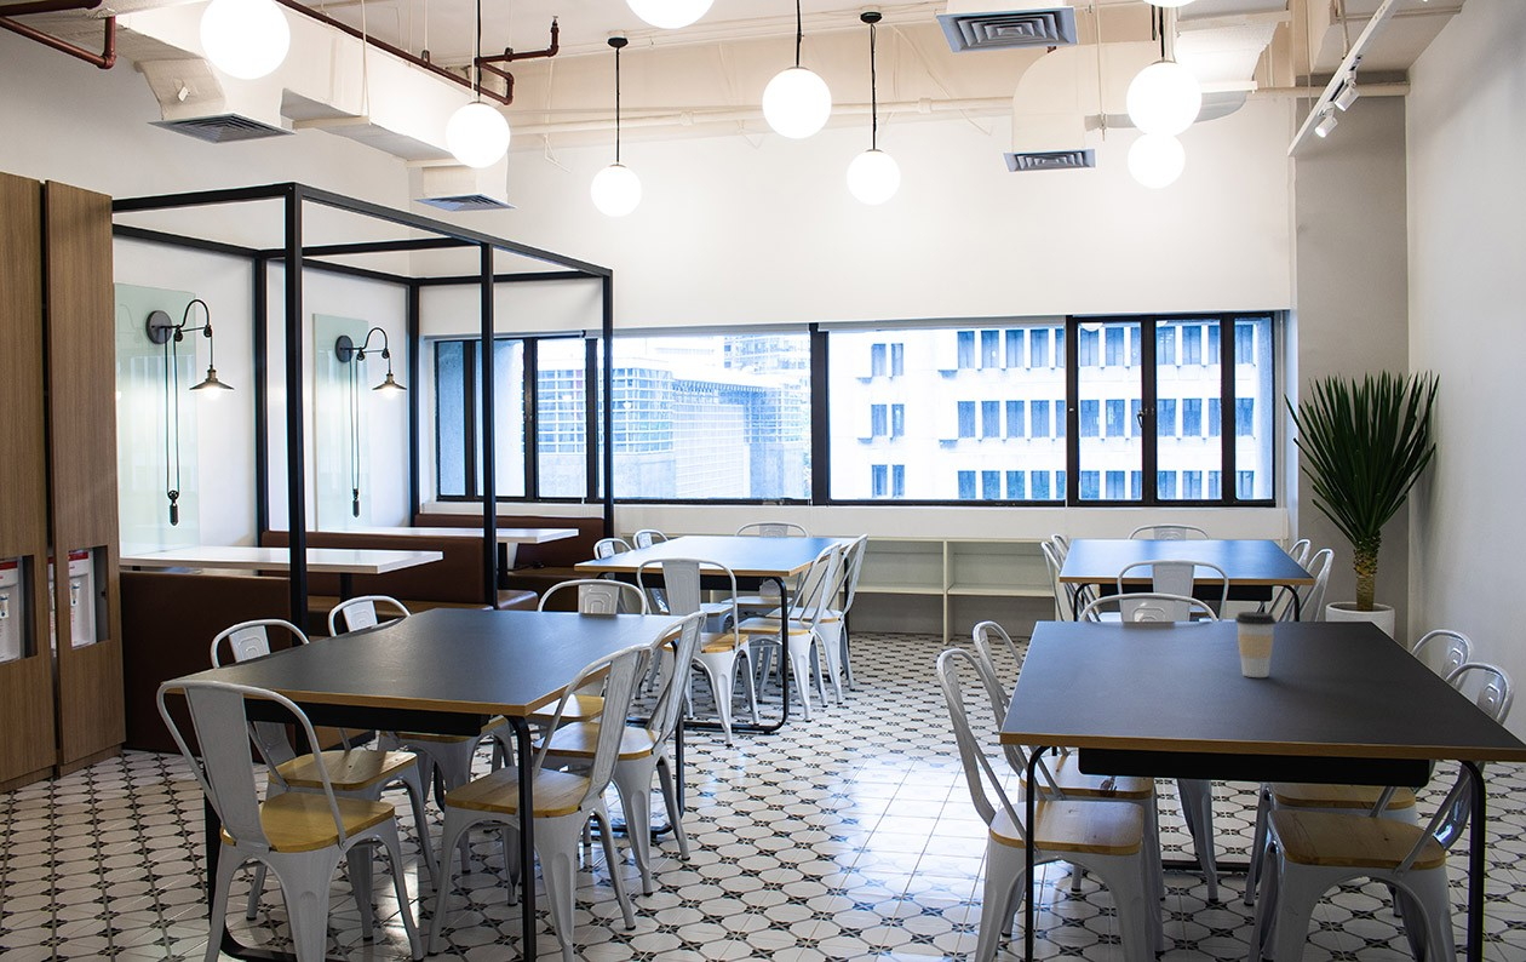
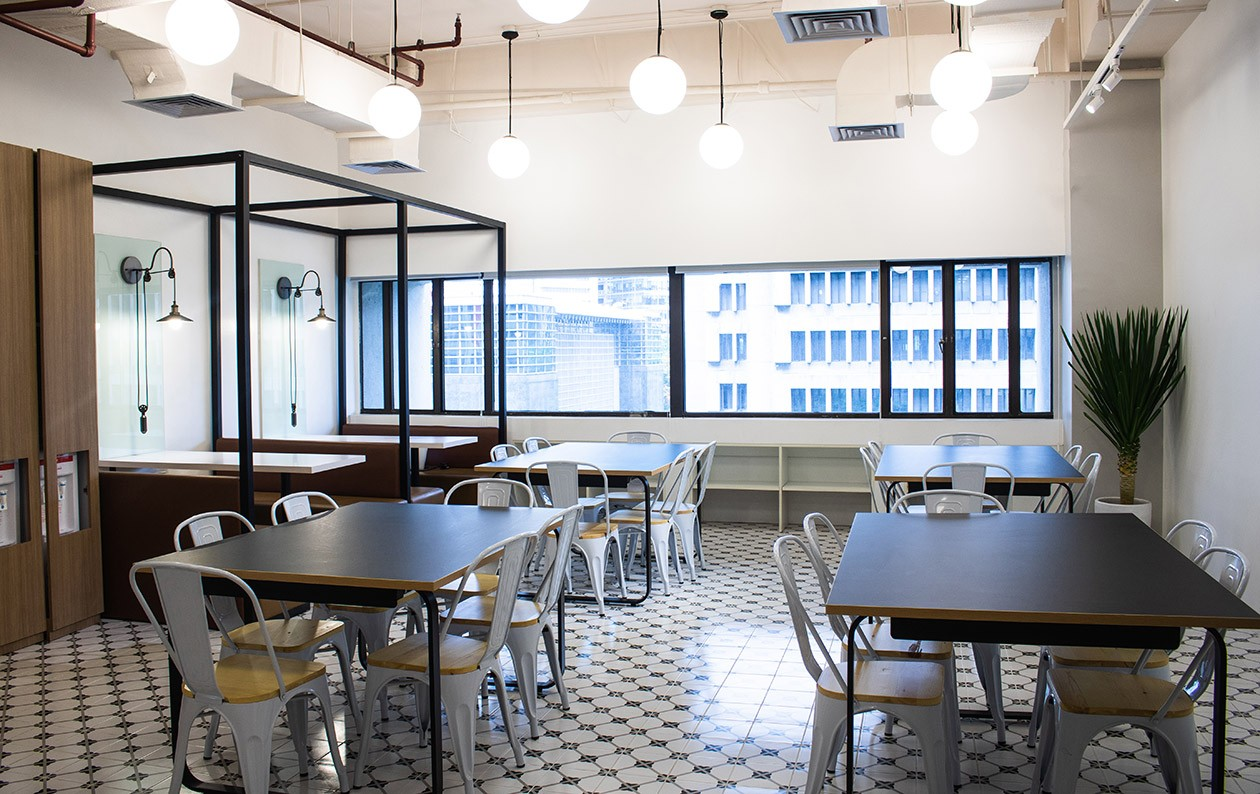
- coffee cup [1233,611,1278,678]
